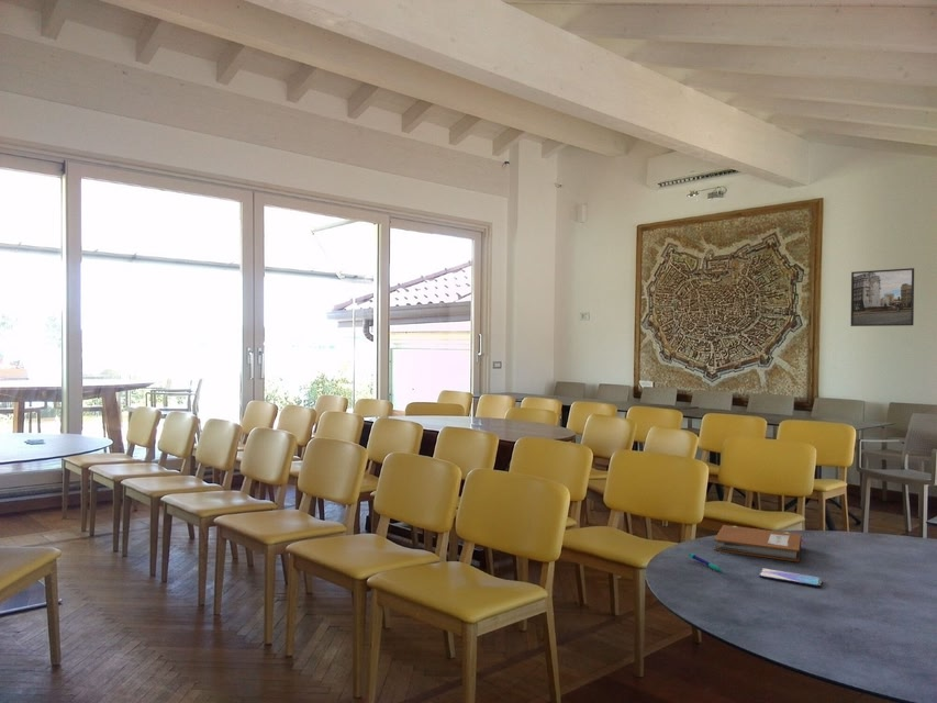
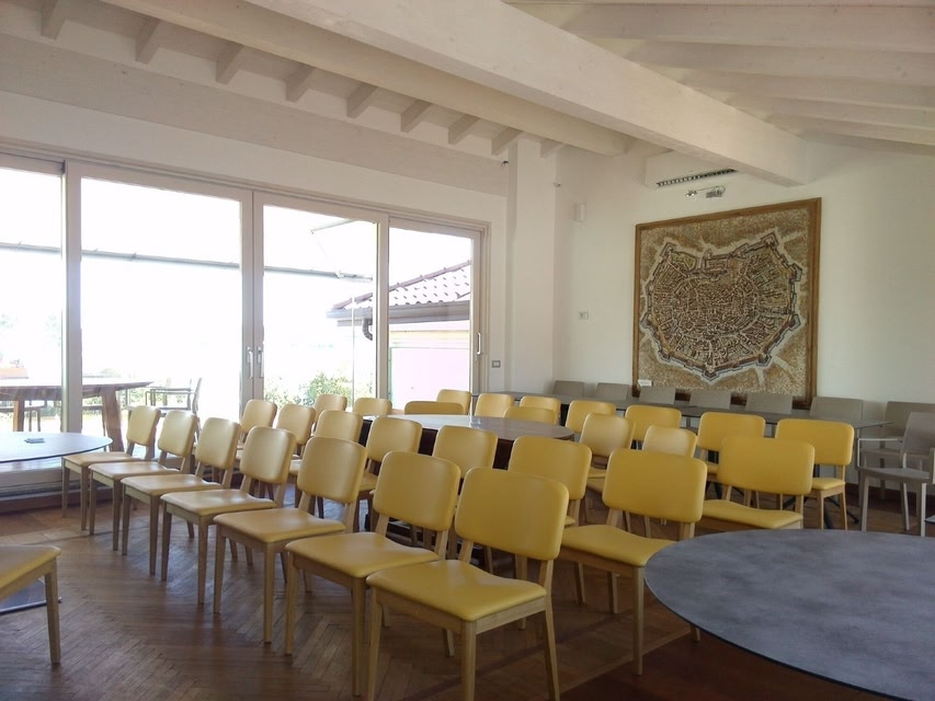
- pen [688,553,725,573]
- notebook [713,524,806,563]
- smartphone [758,567,823,588]
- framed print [850,267,915,327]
